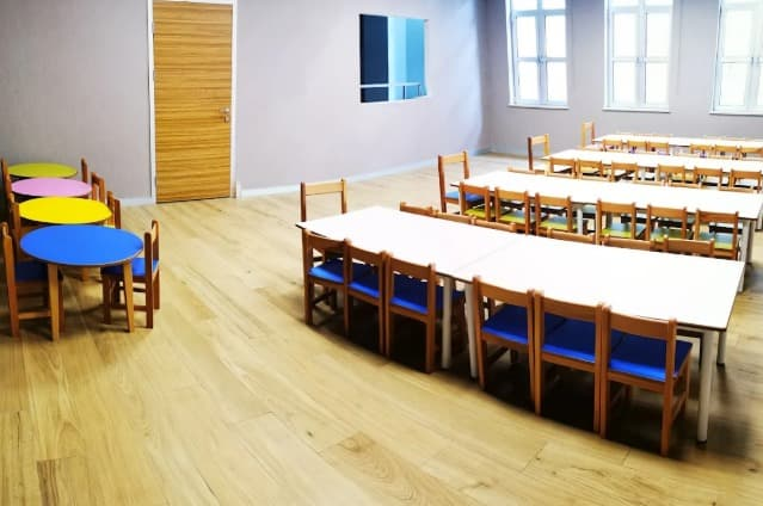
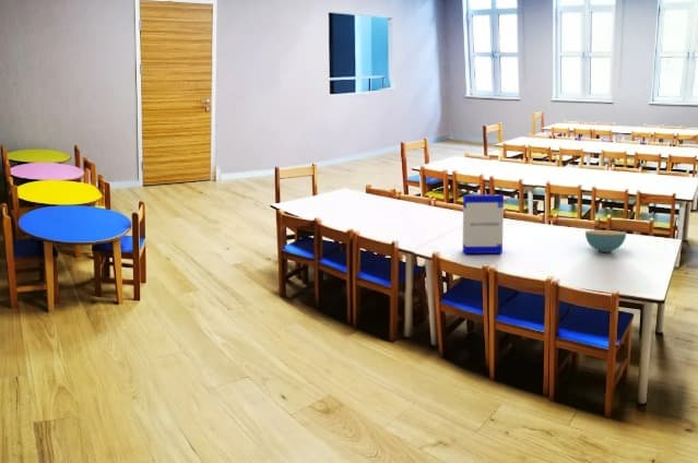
+ cereal box [462,193,505,254]
+ cereal bowl [584,229,627,253]
